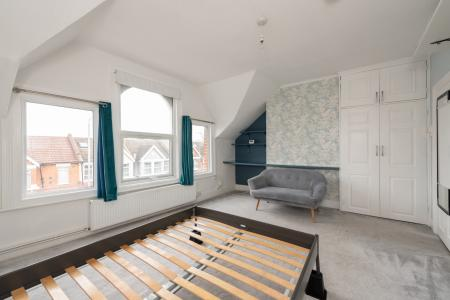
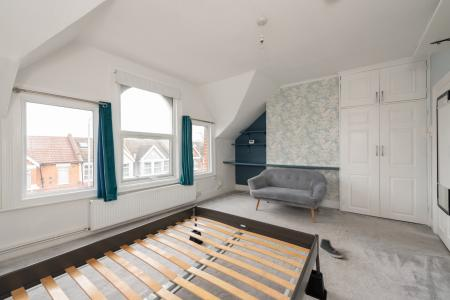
+ sneaker [319,238,344,259]
